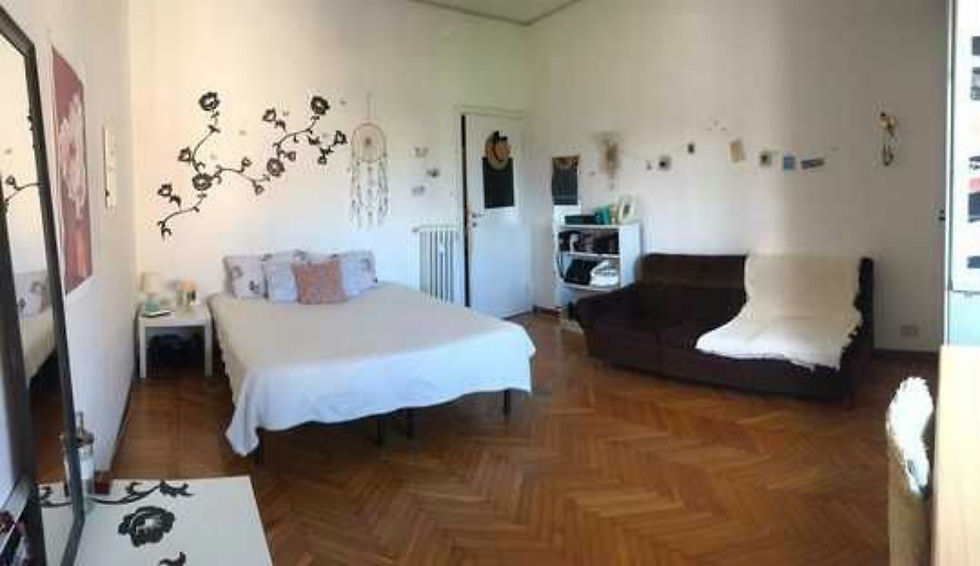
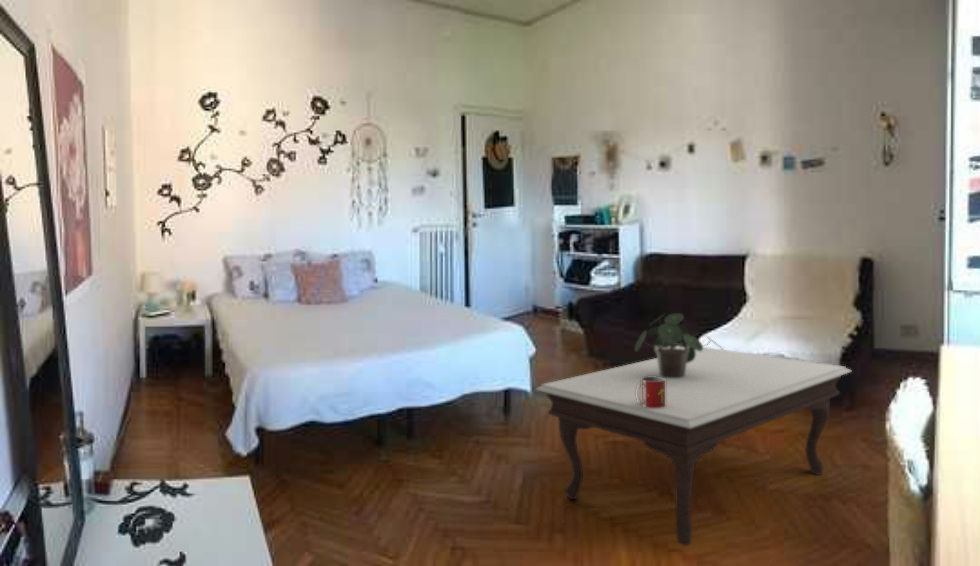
+ mug [636,376,666,408]
+ potted plant [634,312,725,378]
+ coffee table [535,346,853,547]
